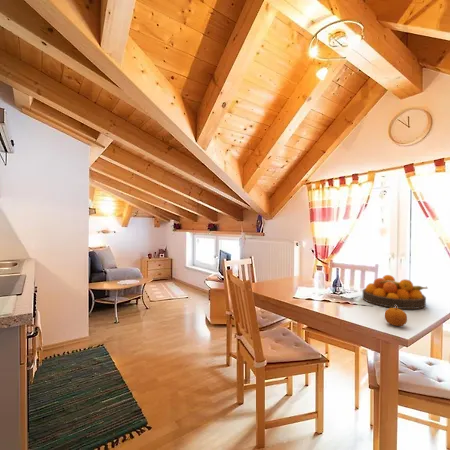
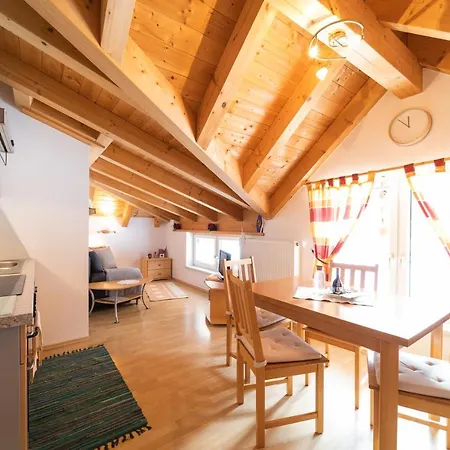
- fruit bowl [361,274,429,310]
- fruit [384,305,408,327]
